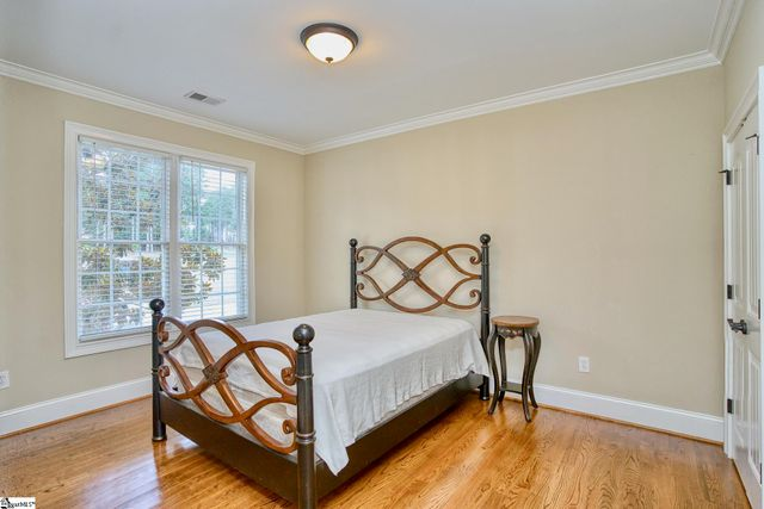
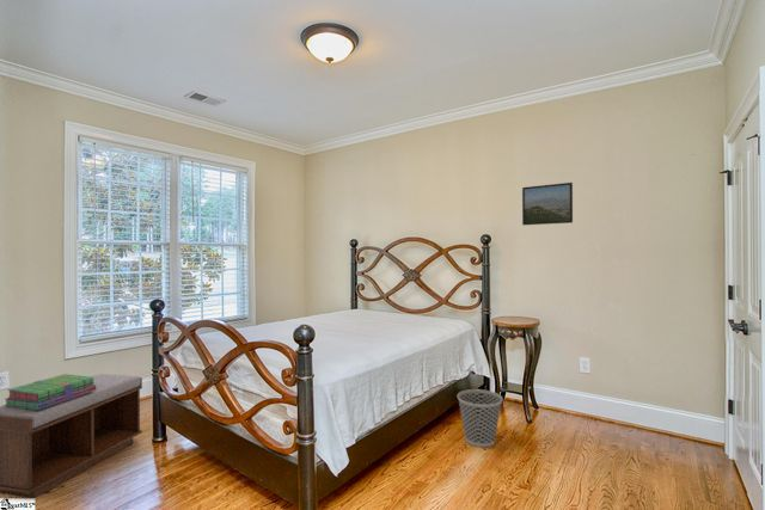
+ bench [0,373,143,499]
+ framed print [521,182,574,226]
+ wastebasket [457,388,504,448]
+ stack of books [4,373,97,410]
